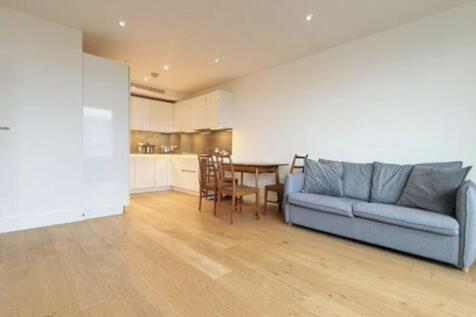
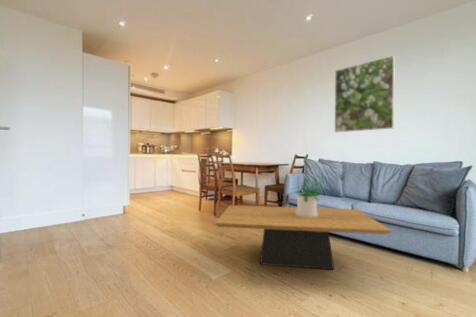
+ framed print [334,54,396,133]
+ coffee table [214,204,393,270]
+ potted plant [292,175,326,217]
